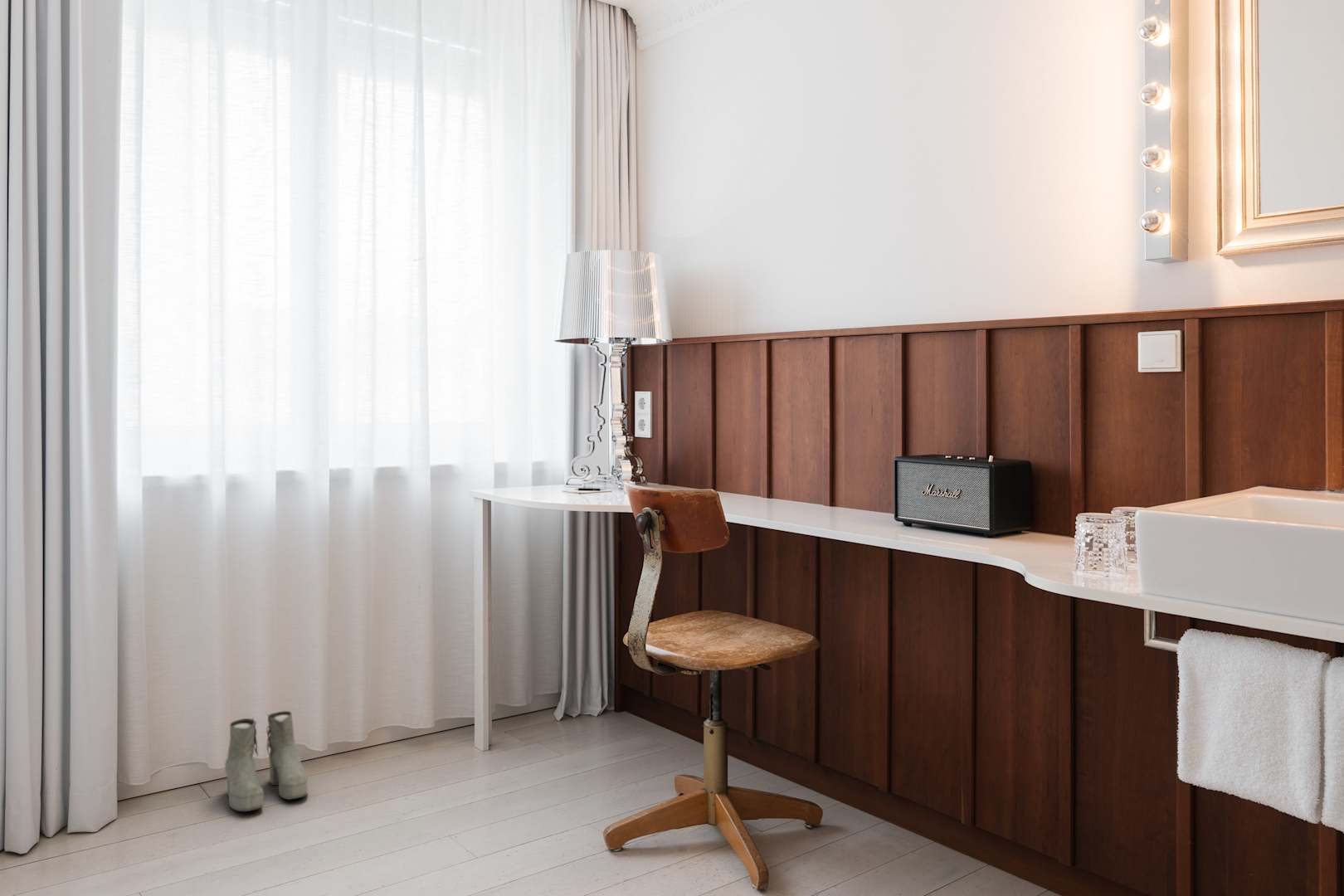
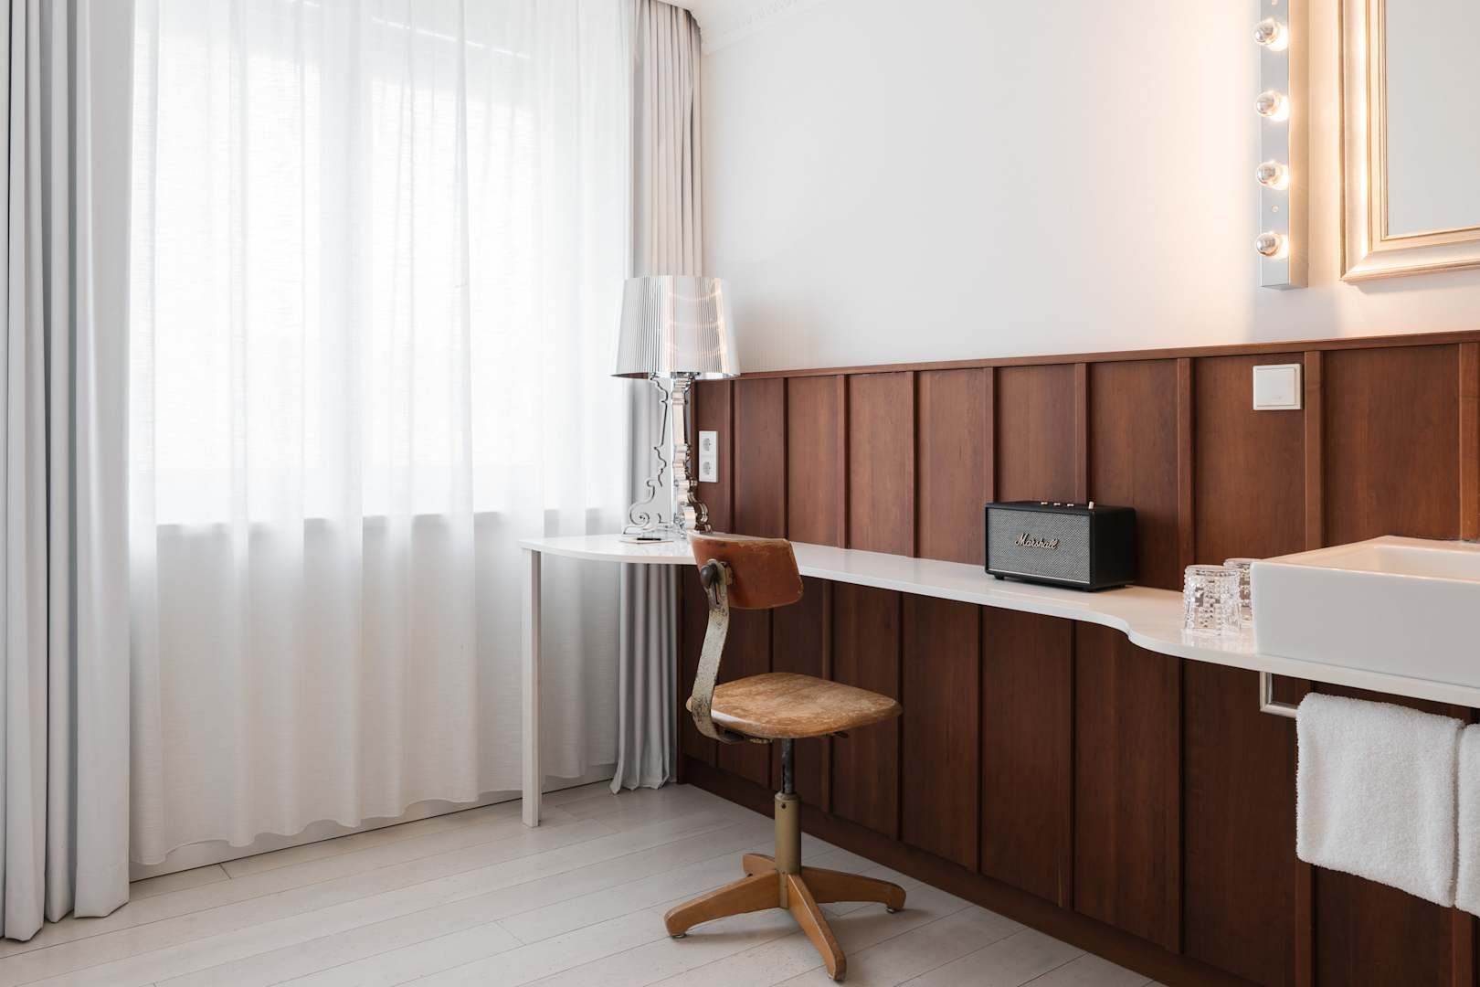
- boots [224,710,309,812]
